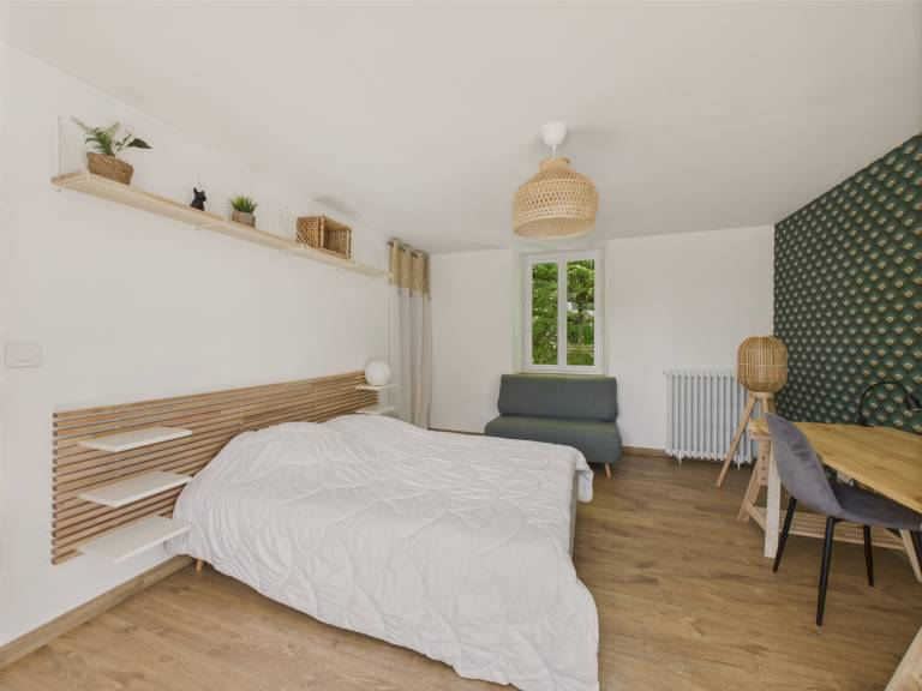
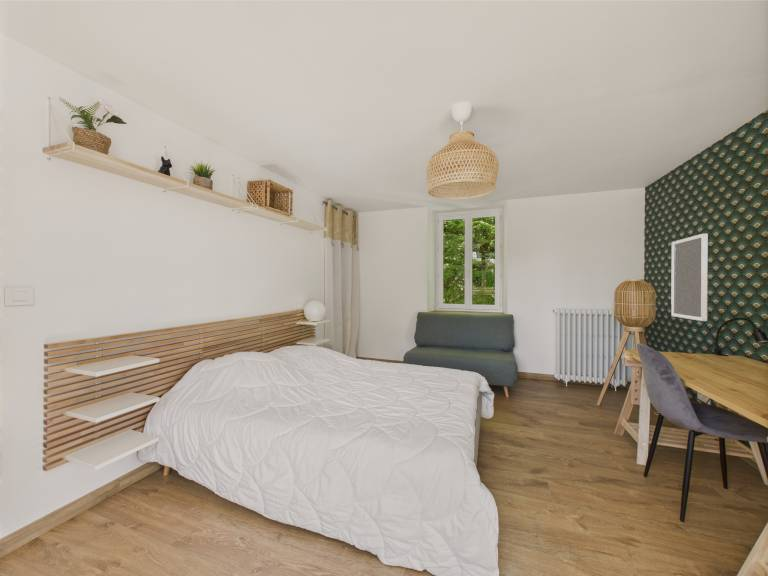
+ home mirror [670,233,708,322]
